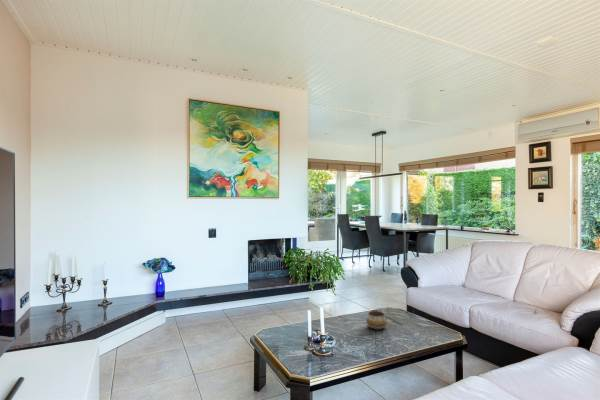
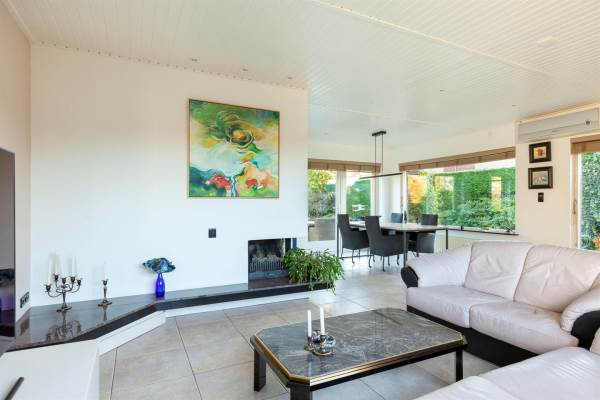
- decorative bowl [365,310,388,331]
